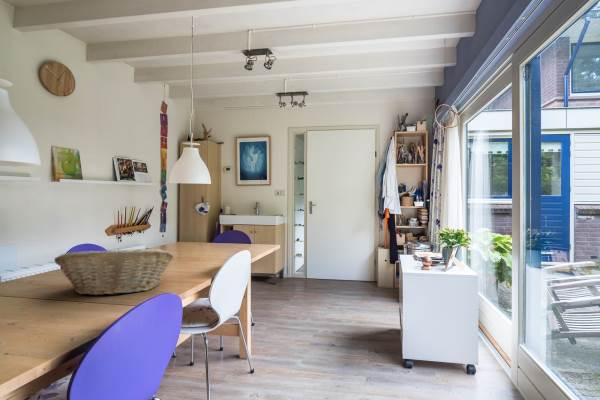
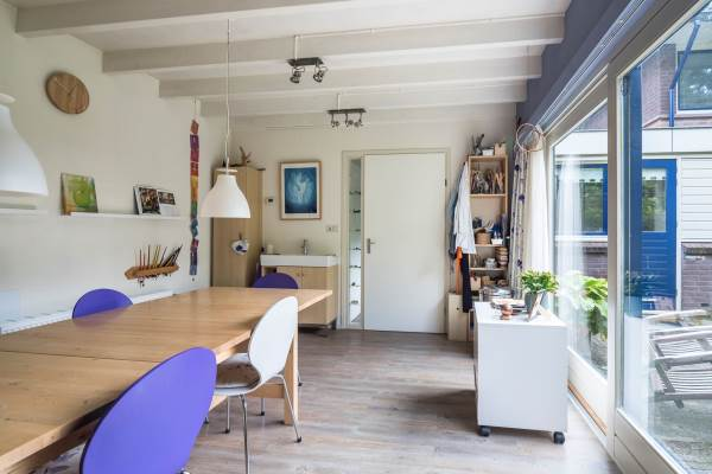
- fruit basket [53,247,175,296]
